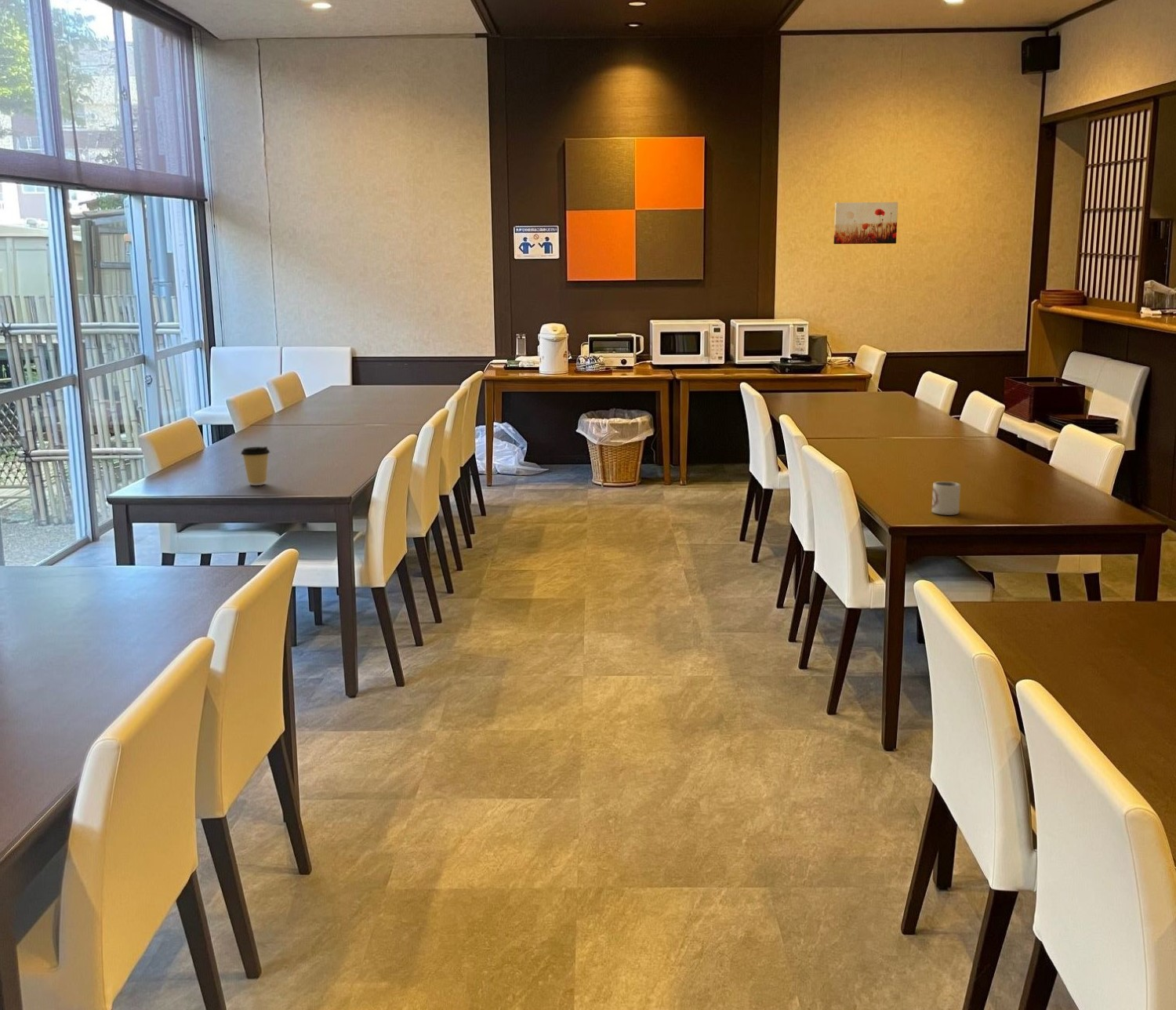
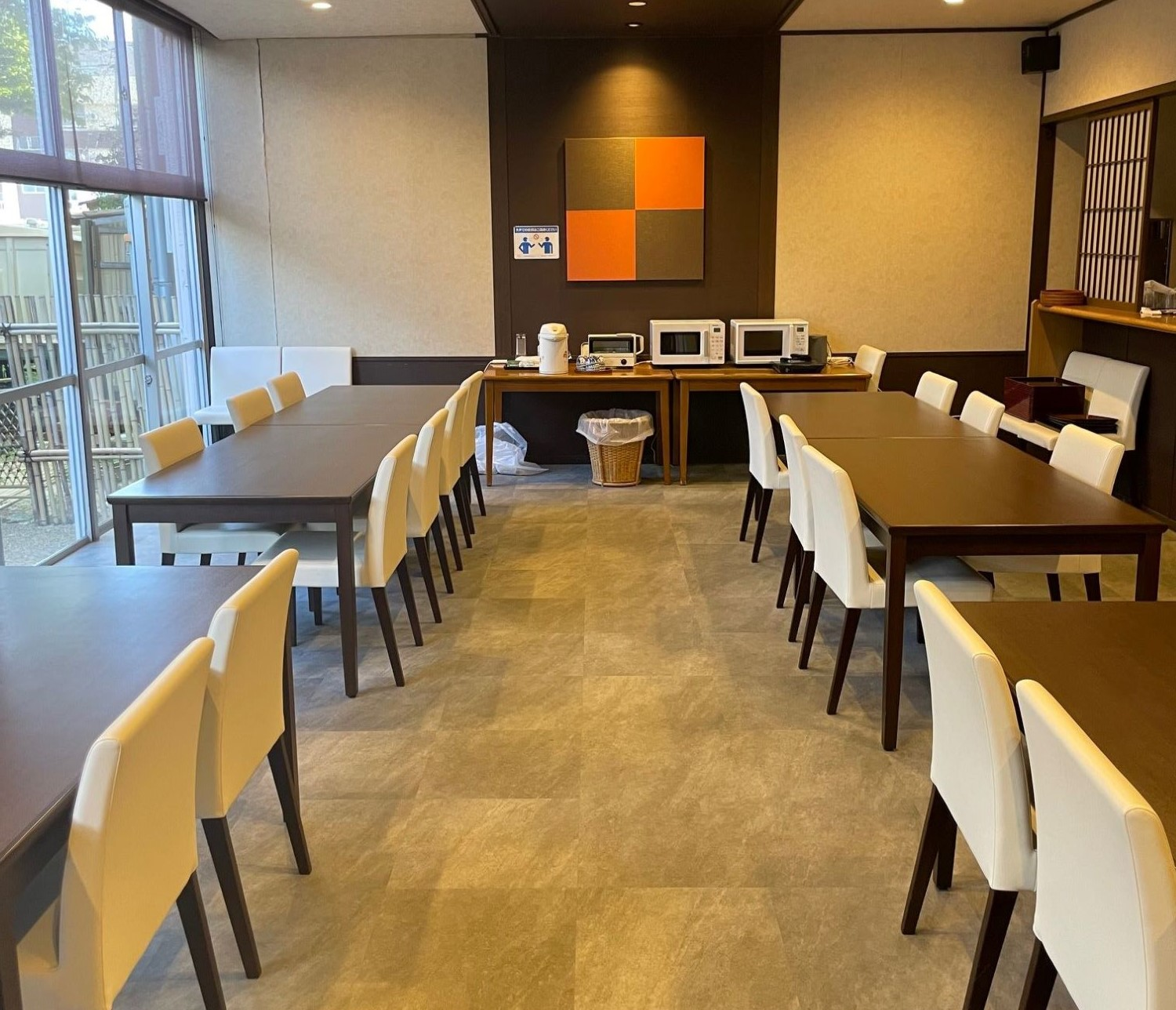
- coffee cup [240,445,270,486]
- cup [931,481,961,516]
- wall art [833,202,898,245]
